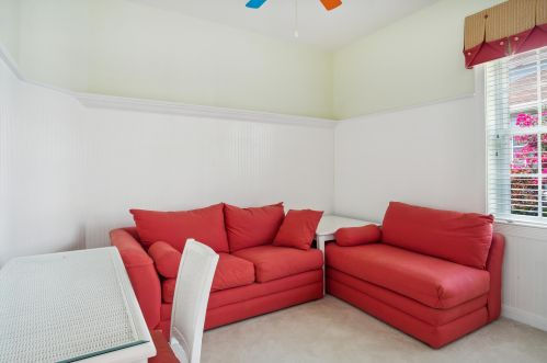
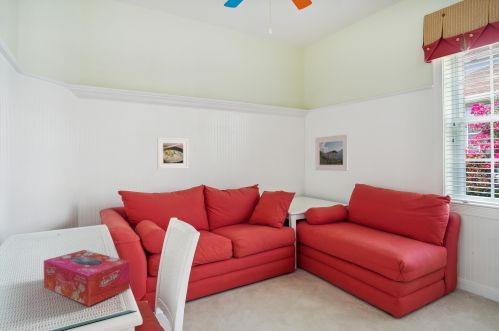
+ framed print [156,136,190,170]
+ tissue box [43,249,131,307]
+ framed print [314,134,350,172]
